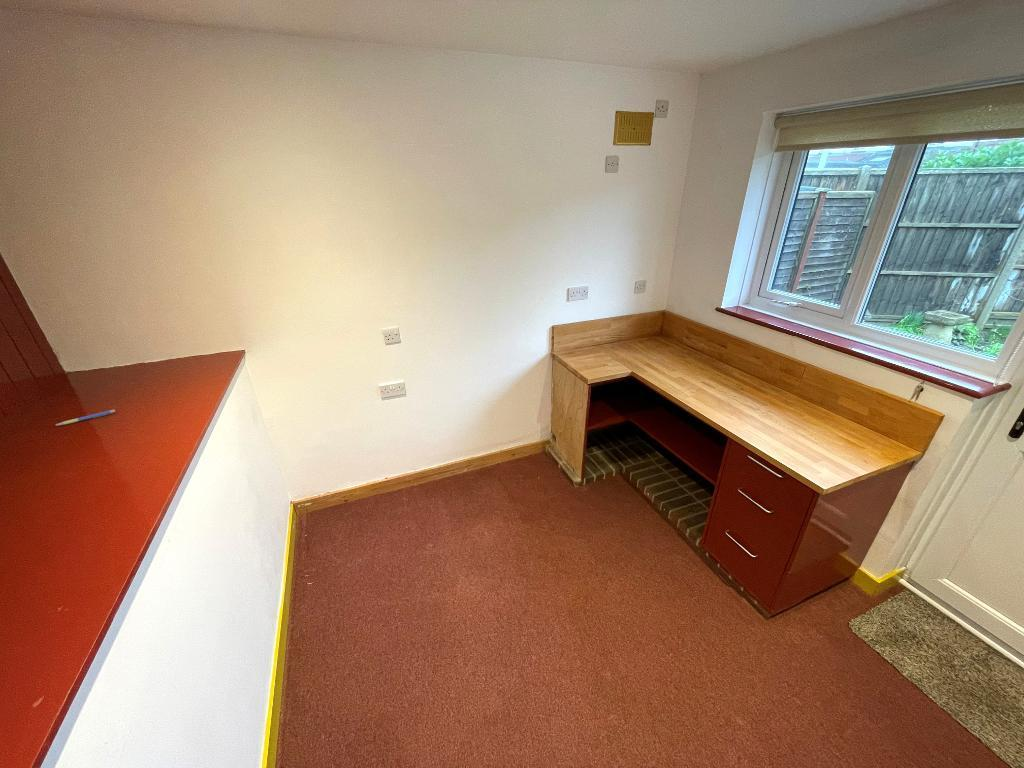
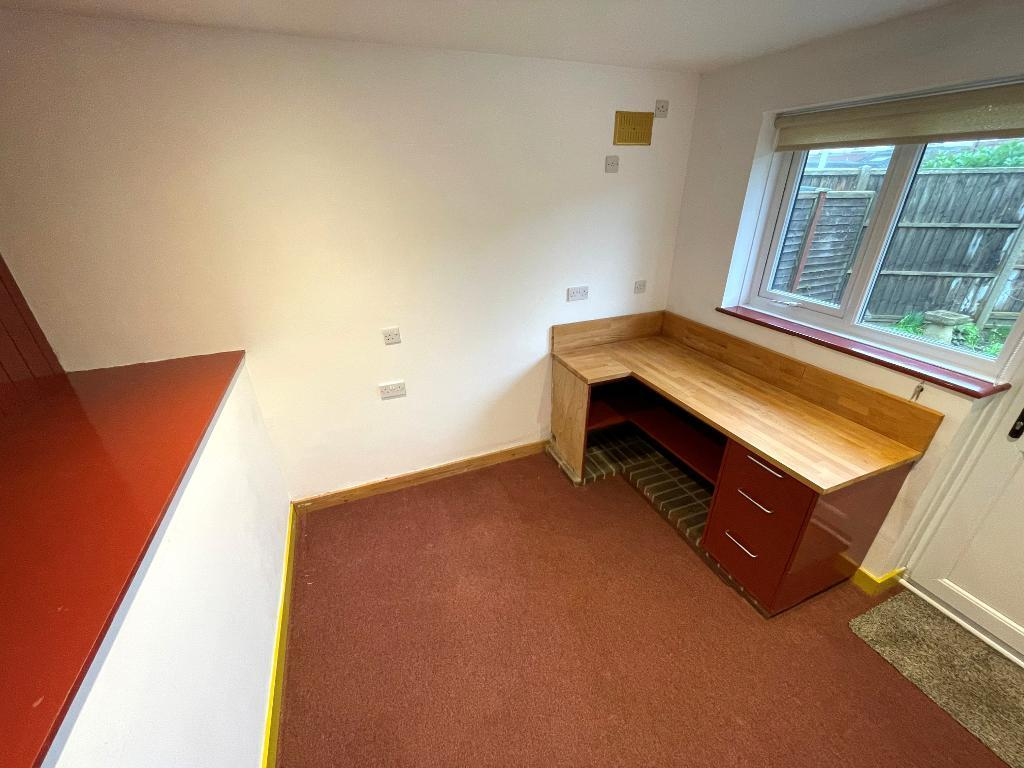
- pen [55,409,116,426]
